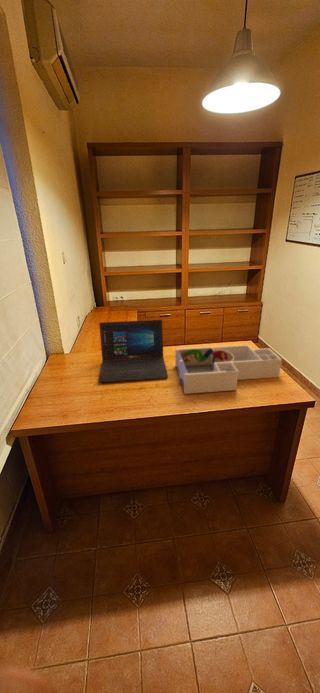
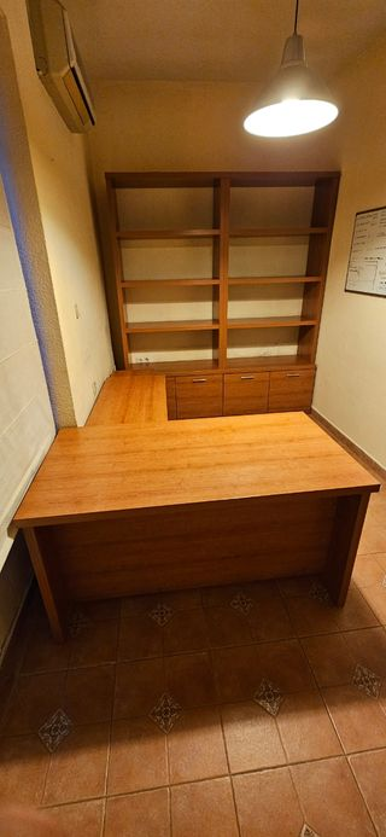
- laptop [98,319,169,383]
- desk organizer [174,344,283,395]
